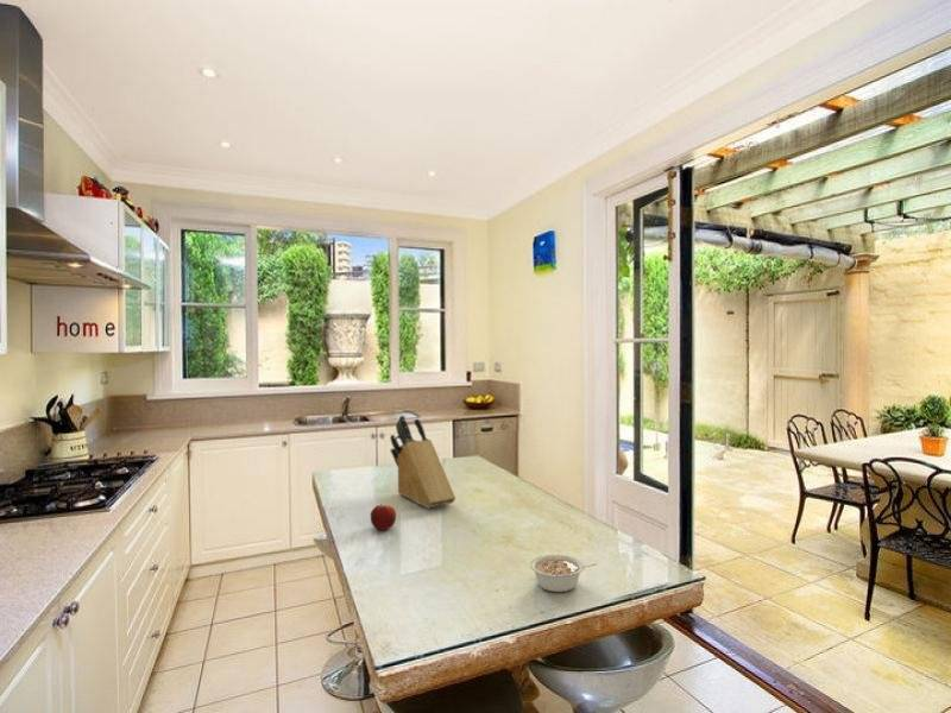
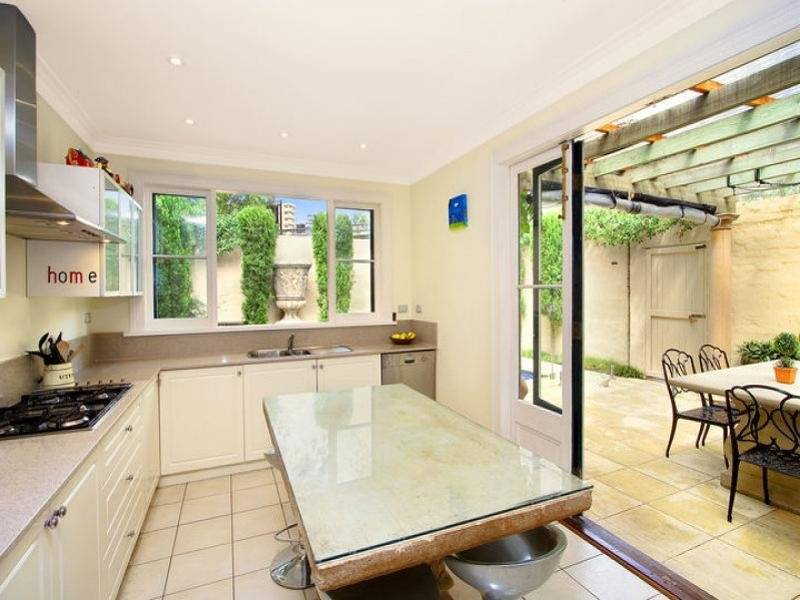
- legume [529,553,597,593]
- knife block [389,415,456,509]
- fruit [370,503,397,531]
